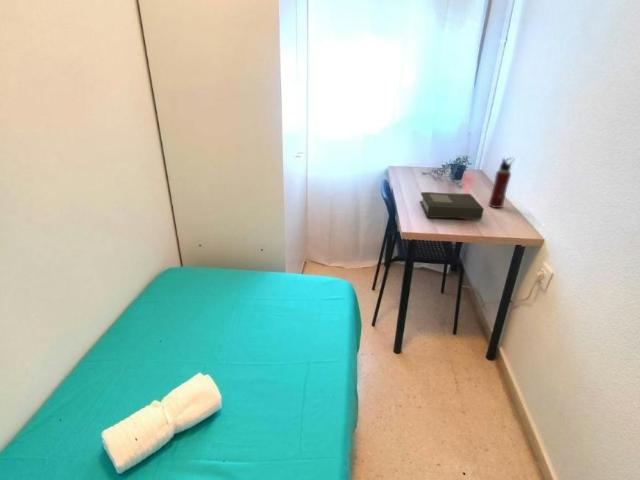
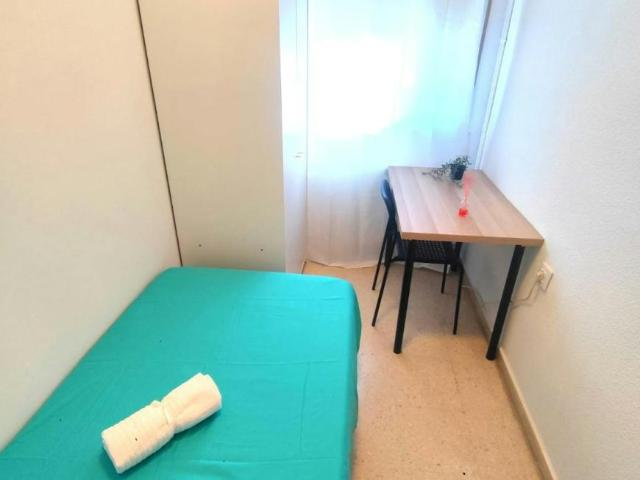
- water bottle [488,157,515,209]
- book [419,191,485,221]
